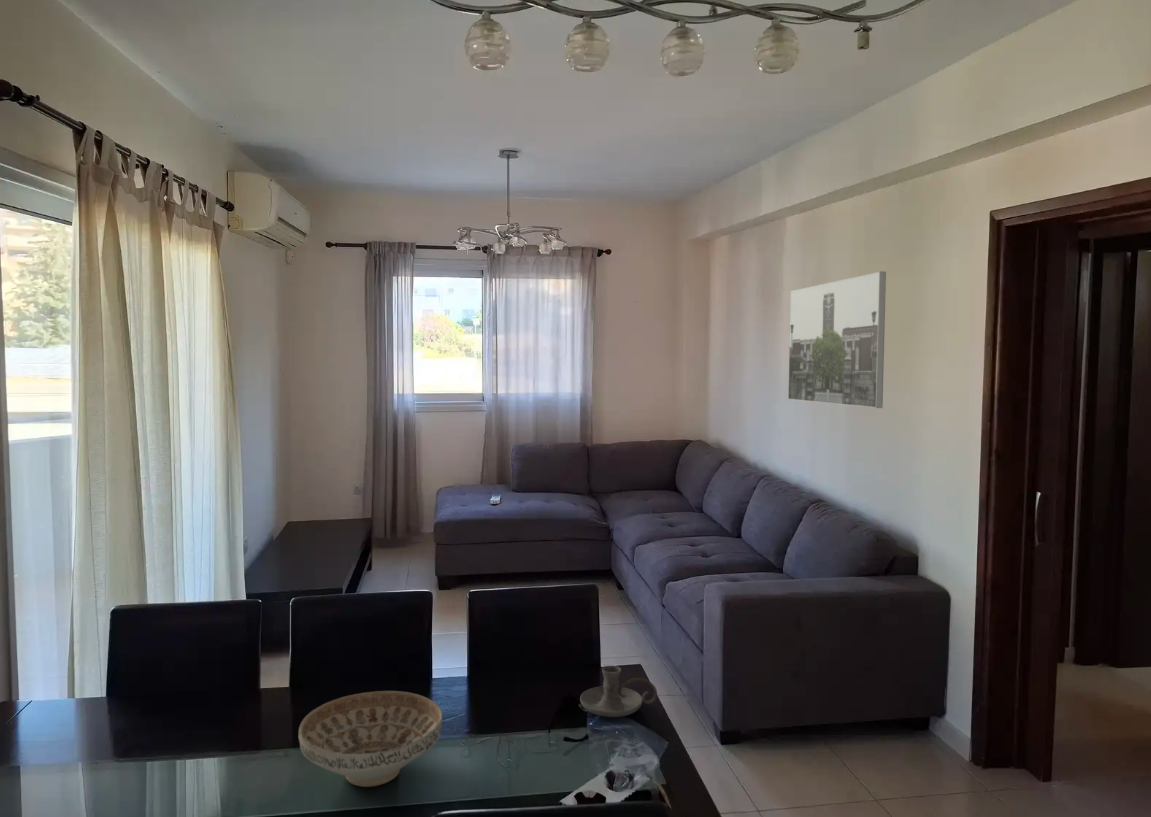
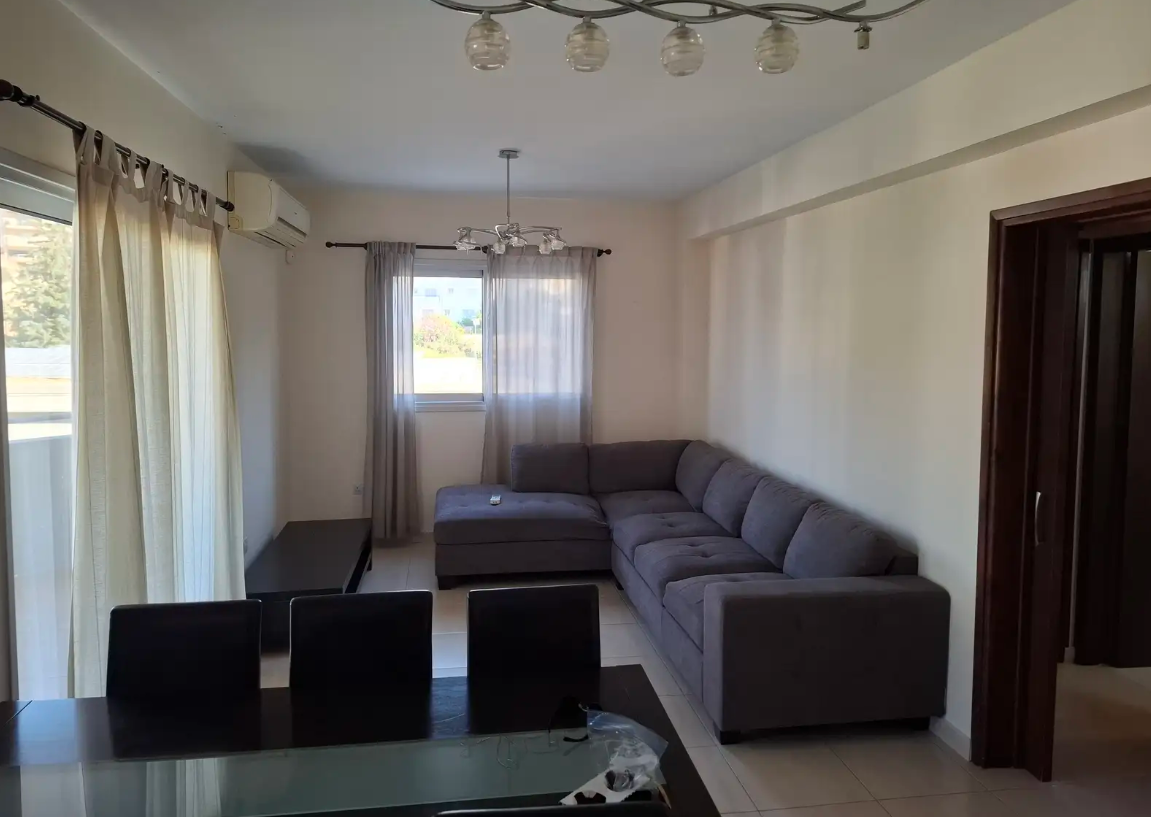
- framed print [787,271,887,409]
- decorative bowl [298,690,444,788]
- candle holder [579,665,658,718]
